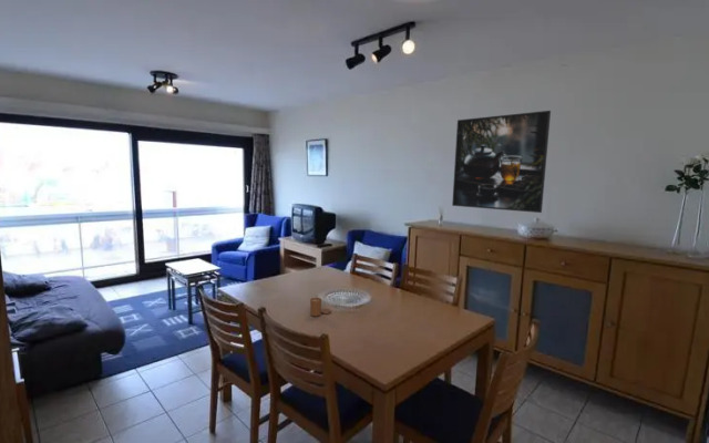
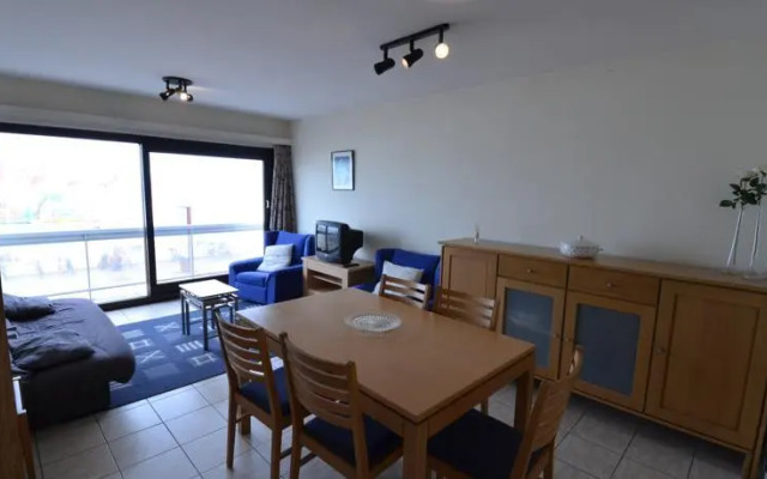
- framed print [451,110,552,214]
- candle [309,297,332,318]
